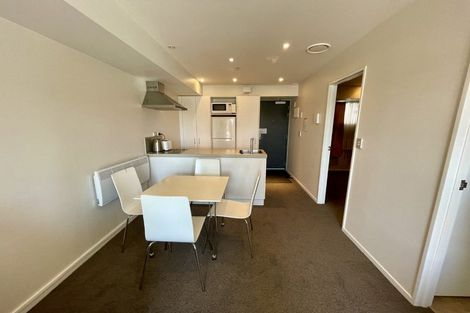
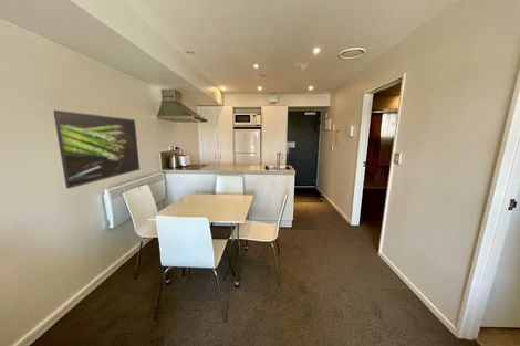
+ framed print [52,109,141,190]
